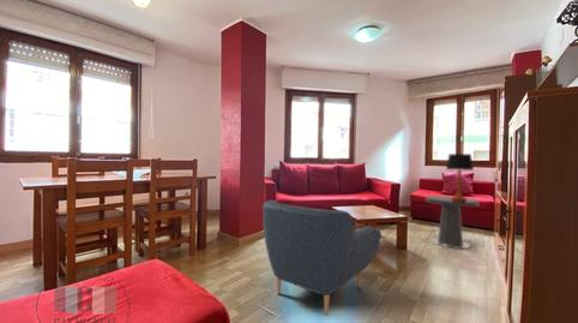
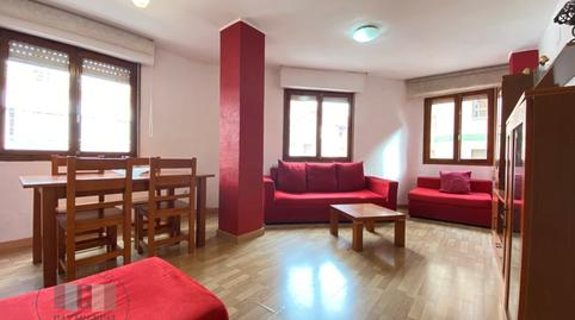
- side table [425,195,480,250]
- armchair [261,199,383,317]
- table lamp [445,152,475,201]
